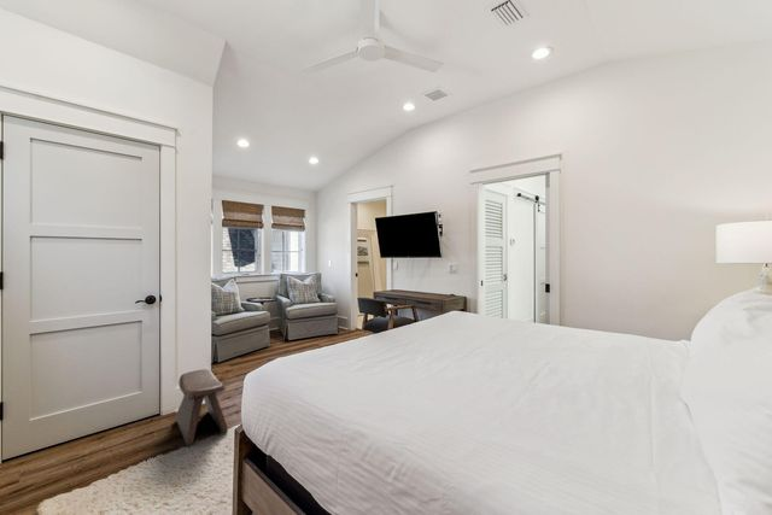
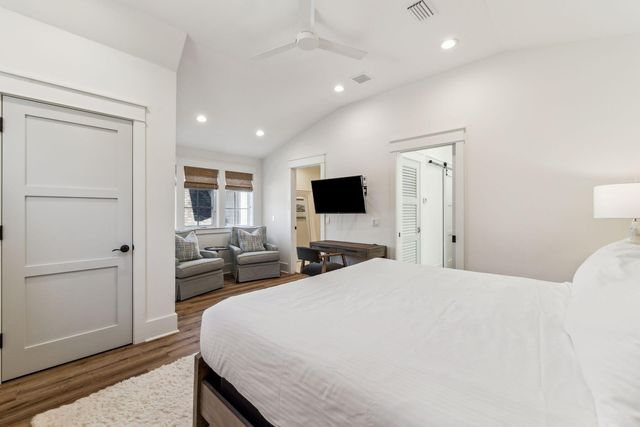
- stool [175,368,229,447]
